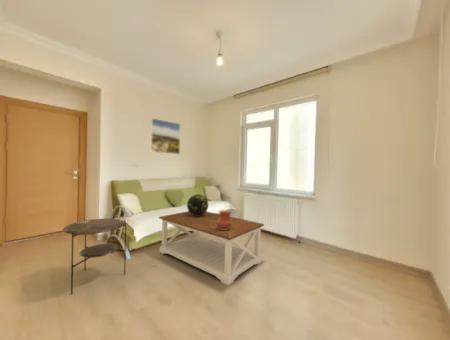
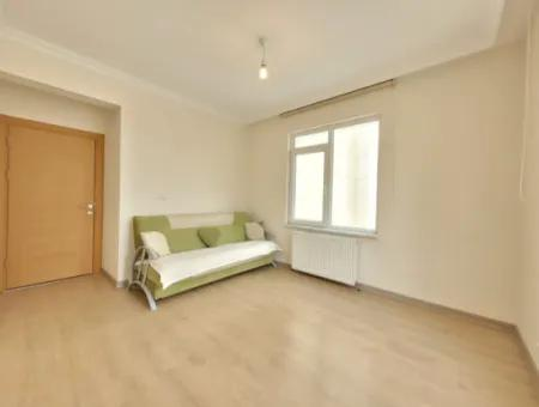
- ceramic pot [216,209,233,230]
- side table [62,218,127,295]
- coffee table [158,210,265,286]
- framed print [149,117,181,155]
- decorative globe [186,193,209,216]
